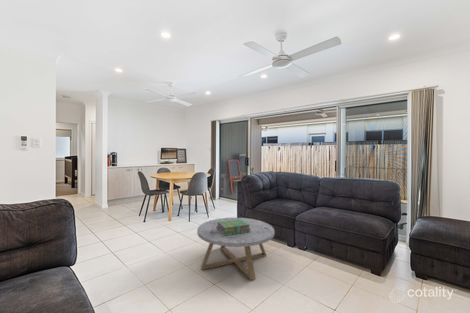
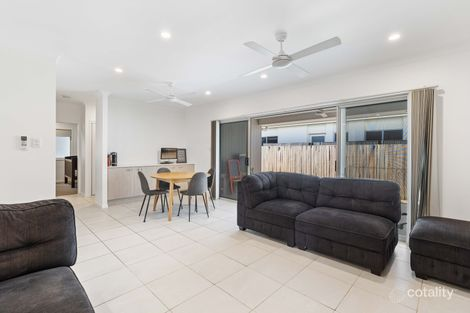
- stack of books [216,219,250,236]
- coffee table [196,217,275,281]
